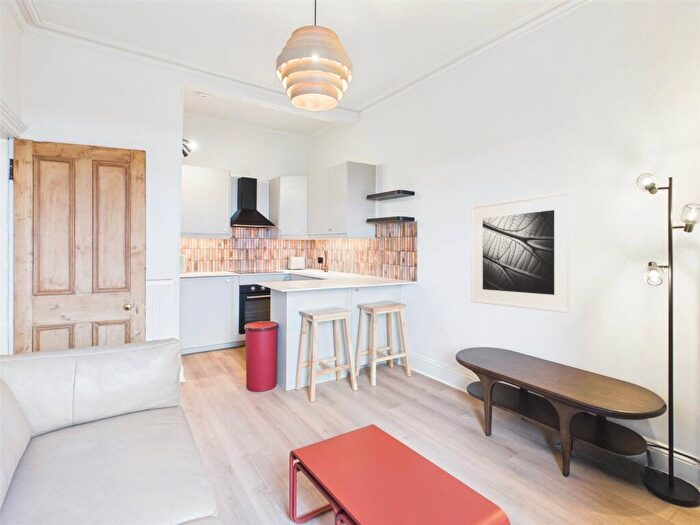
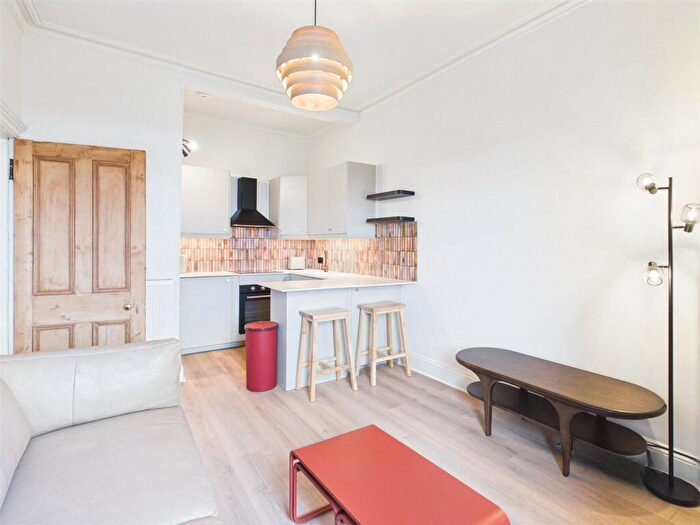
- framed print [470,189,574,315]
